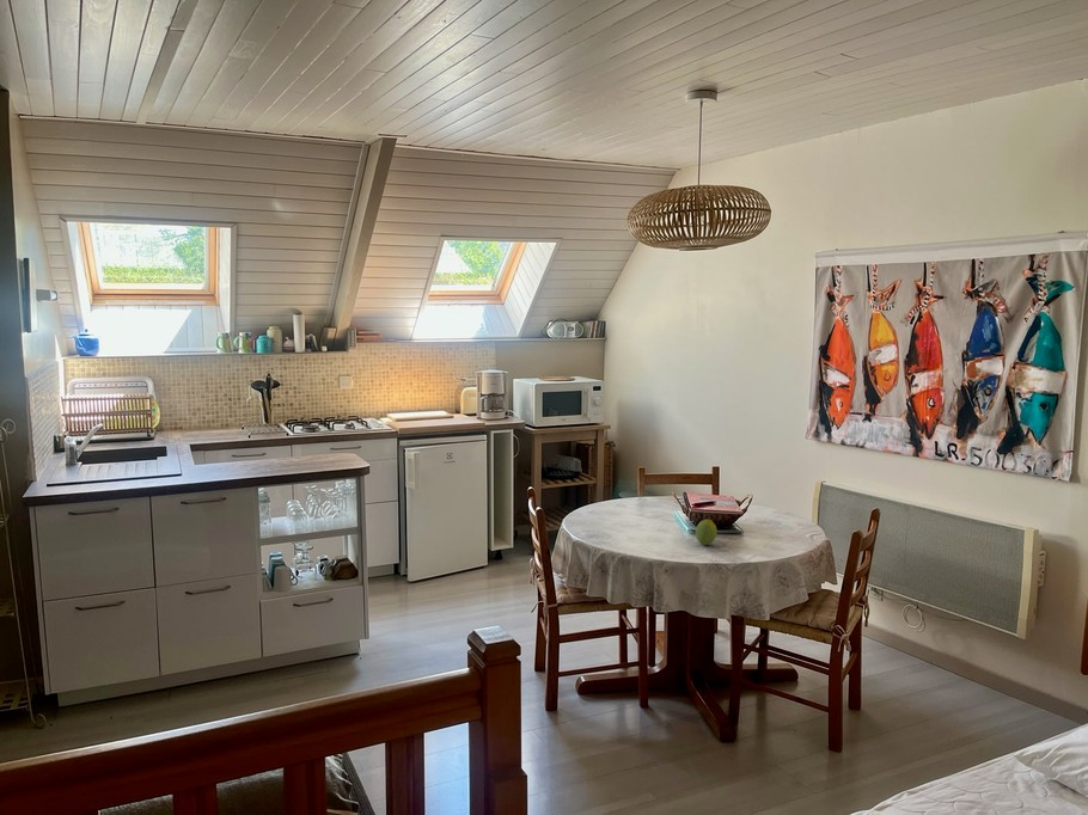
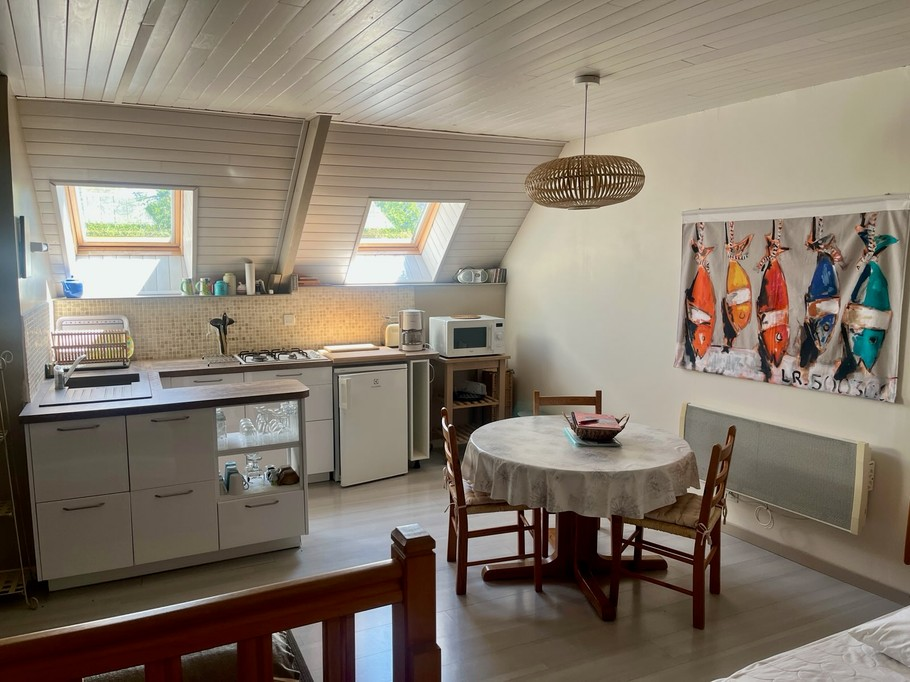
- fruit [695,519,717,546]
